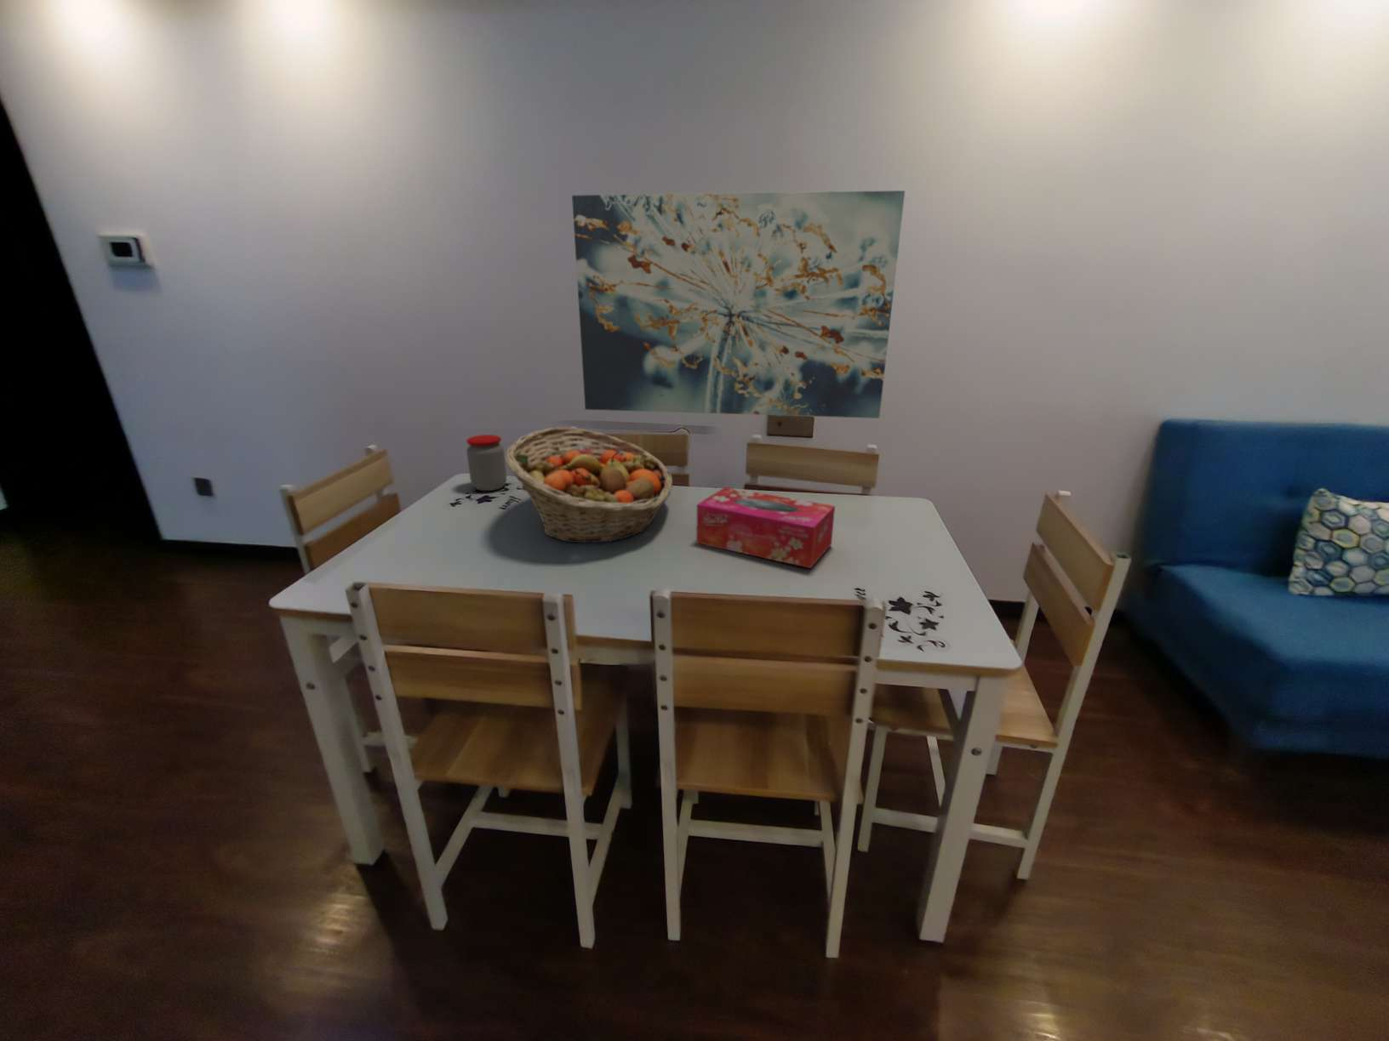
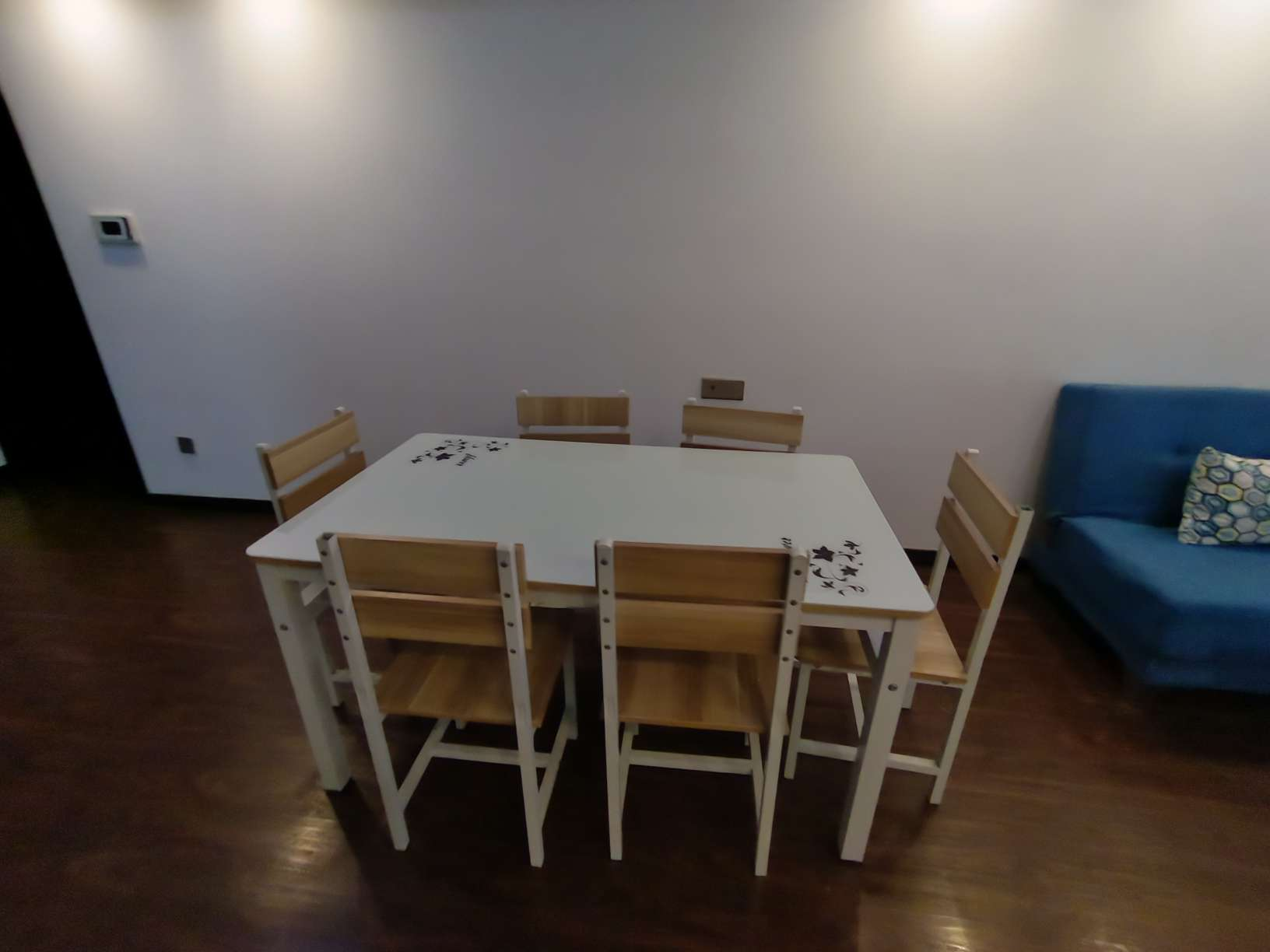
- wall art [571,189,906,419]
- fruit basket [504,426,674,543]
- tissue box [696,487,836,569]
- jar [466,434,507,492]
